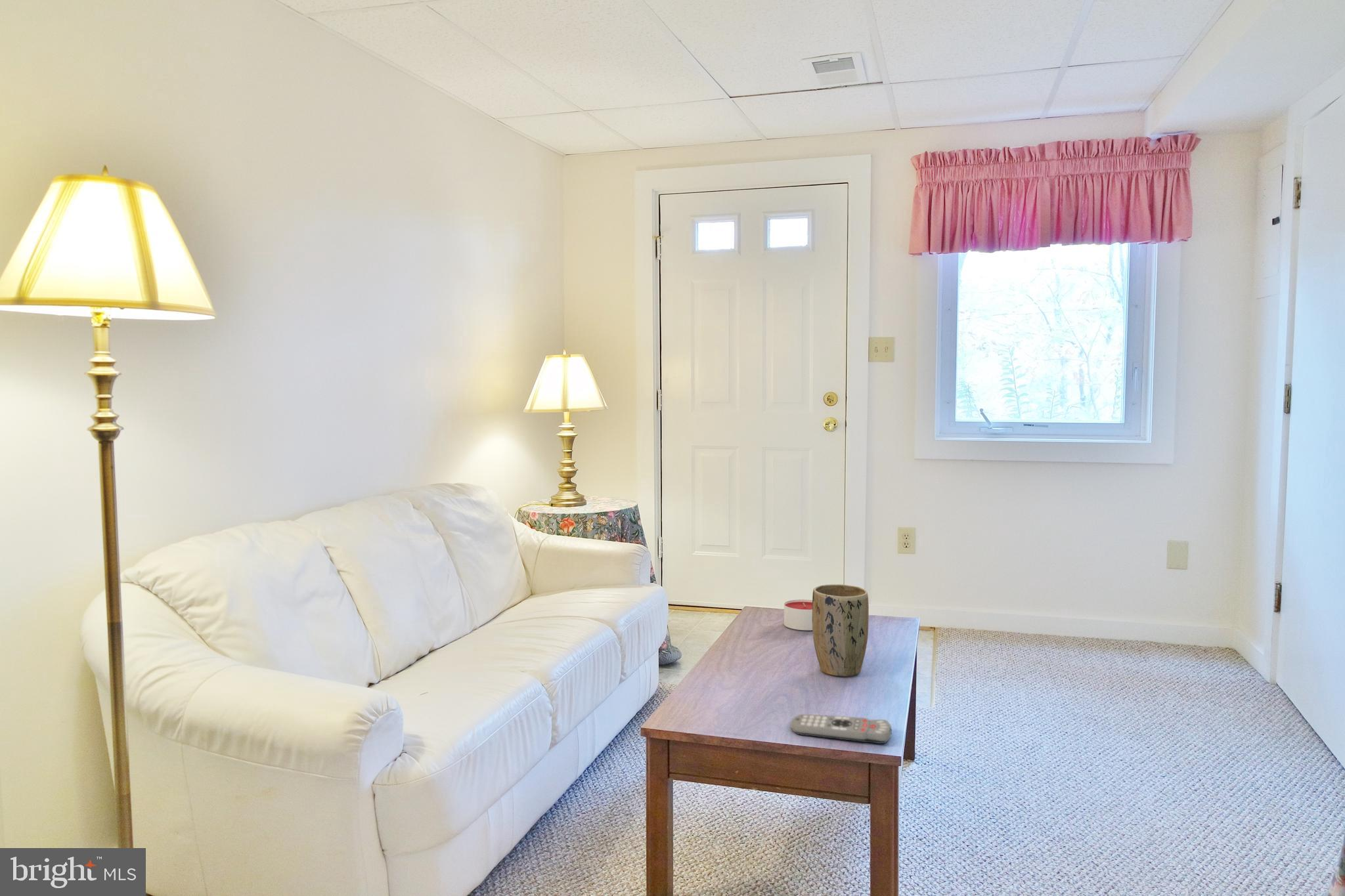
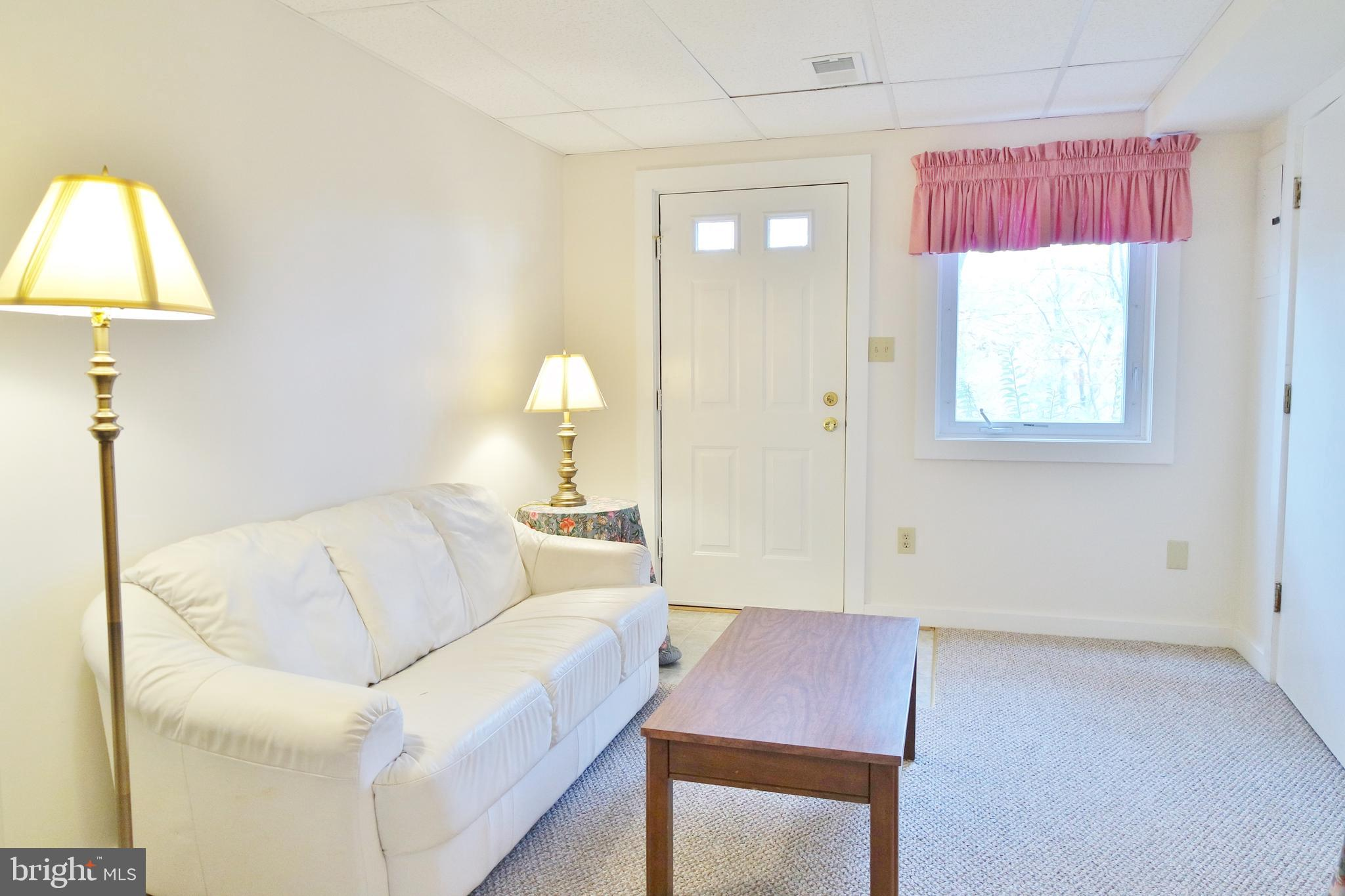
- plant pot [812,584,870,677]
- remote control [790,714,892,744]
- candle [783,599,812,631]
